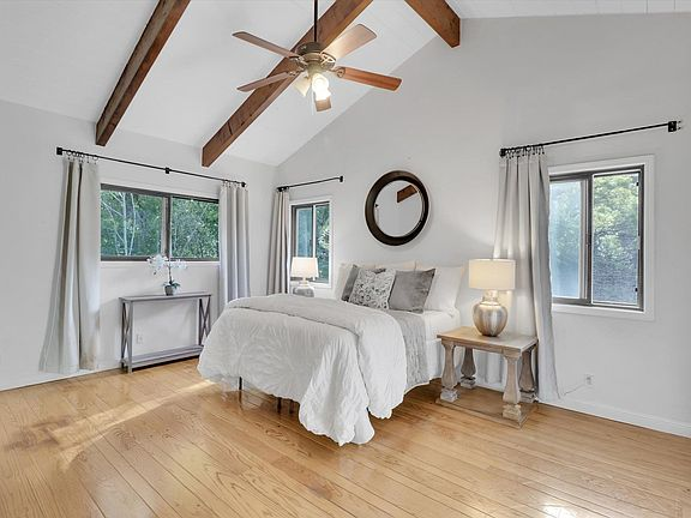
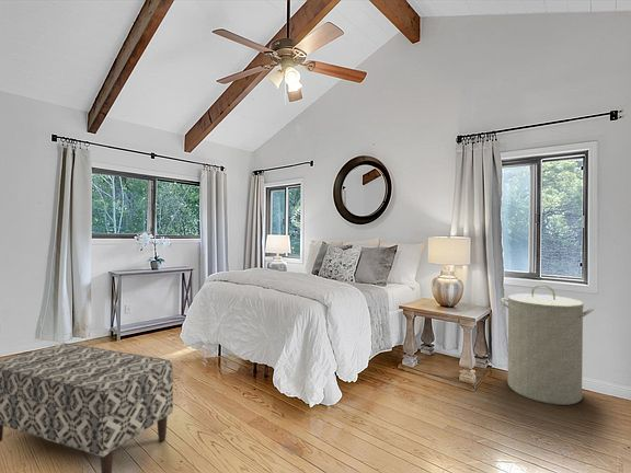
+ laundry hamper [500,284,595,406]
+ bench [0,342,174,473]
